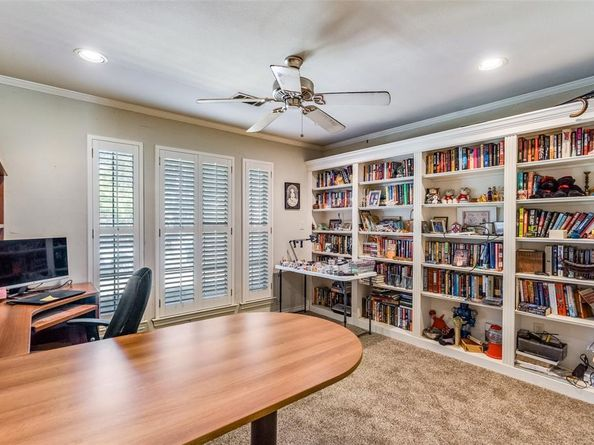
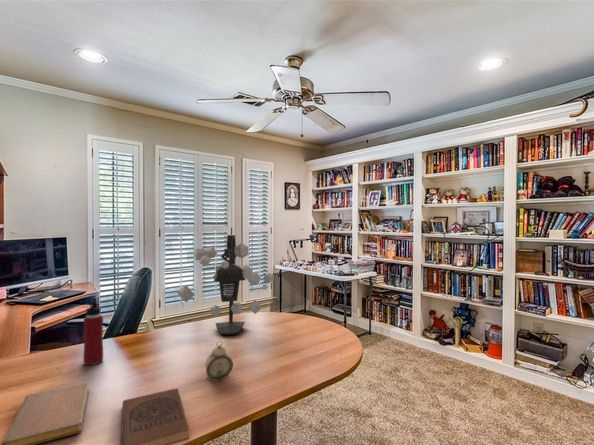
+ water bottle [82,298,104,366]
+ desk lamp [176,234,275,336]
+ alarm clock [204,340,234,382]
+ notebook [0,382,90,445]
+ book [120,387,190,445]
